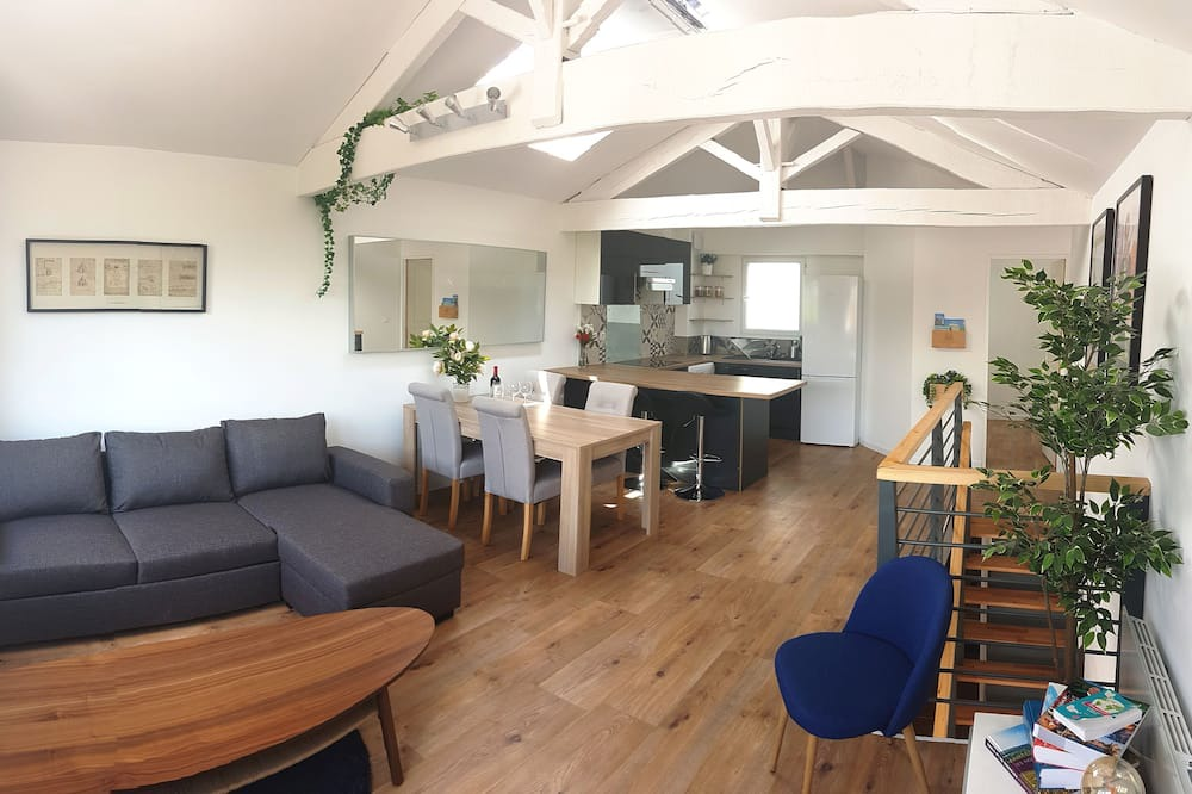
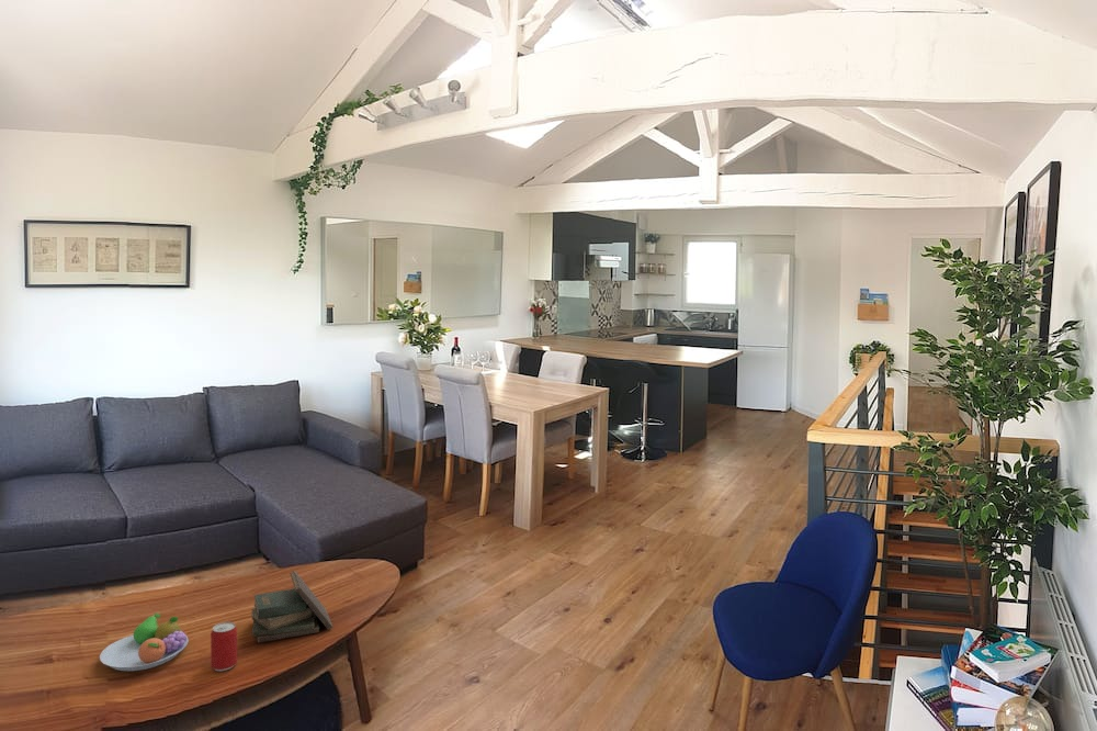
+ fruit bowl [99,612,190,672]
+ book [251,570,333,643]
+ beer can [210,621,238,672]
